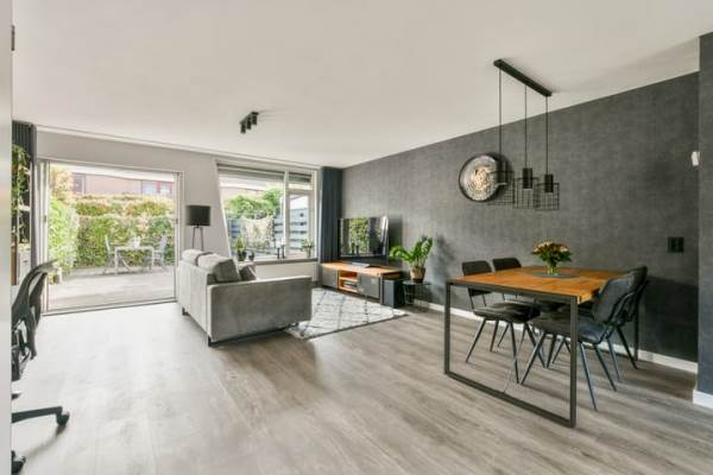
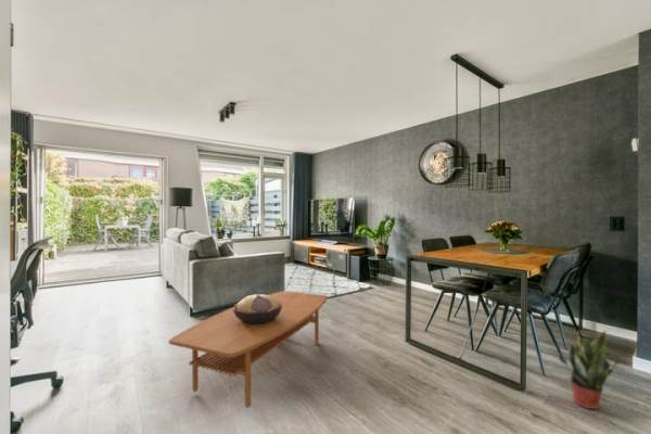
+ potted plant [557,328,622,410]
+ coffee table [168,290,329,409]
+ decorative bowl [233,293,282,324]
